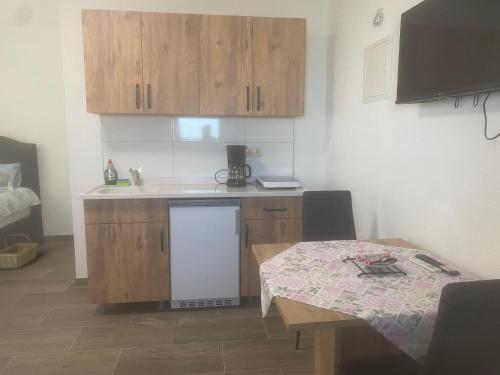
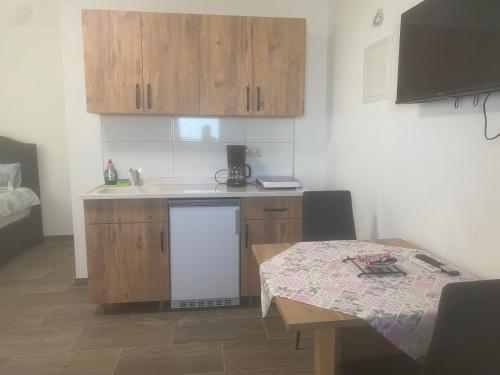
- basket [0,234,40,270]
